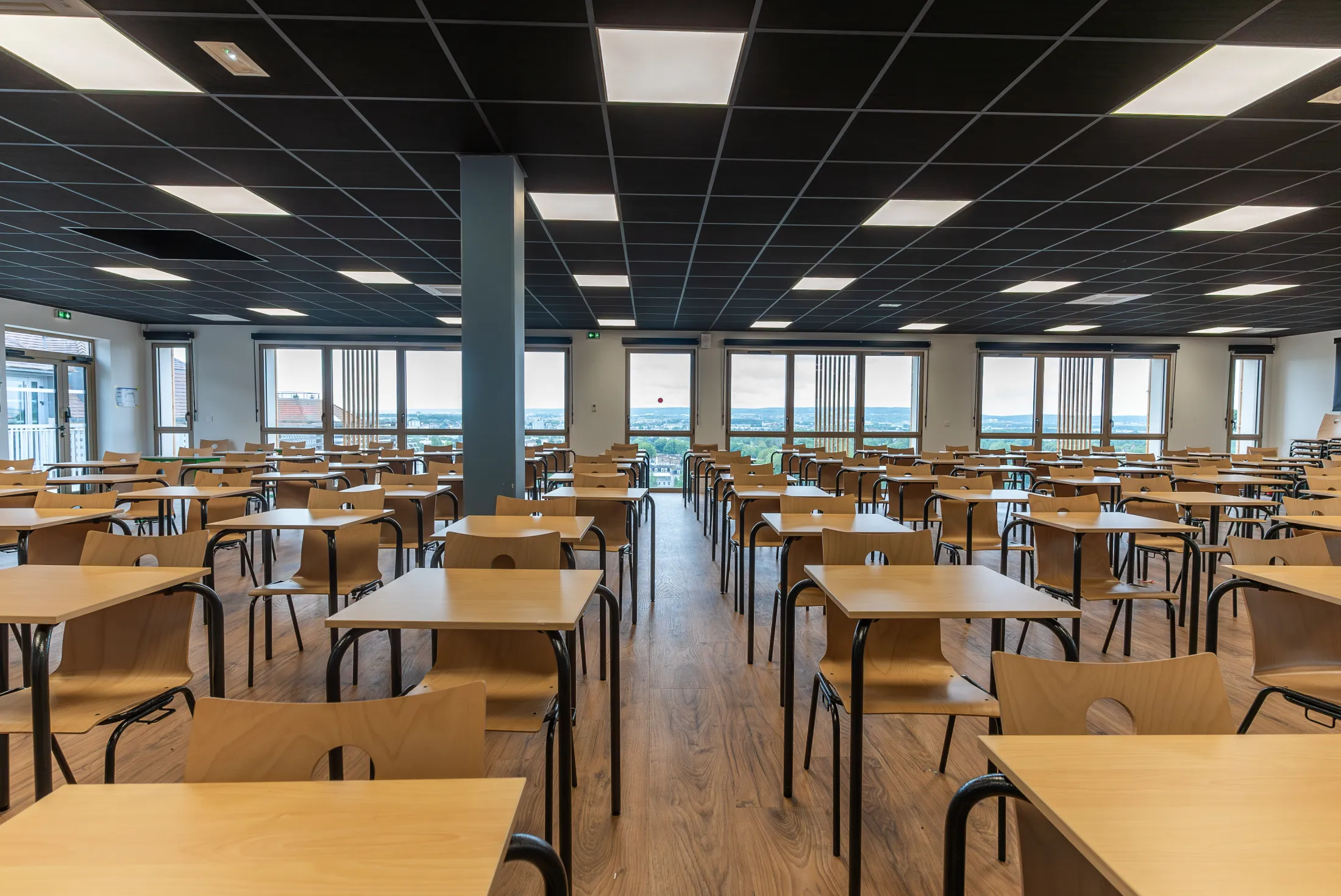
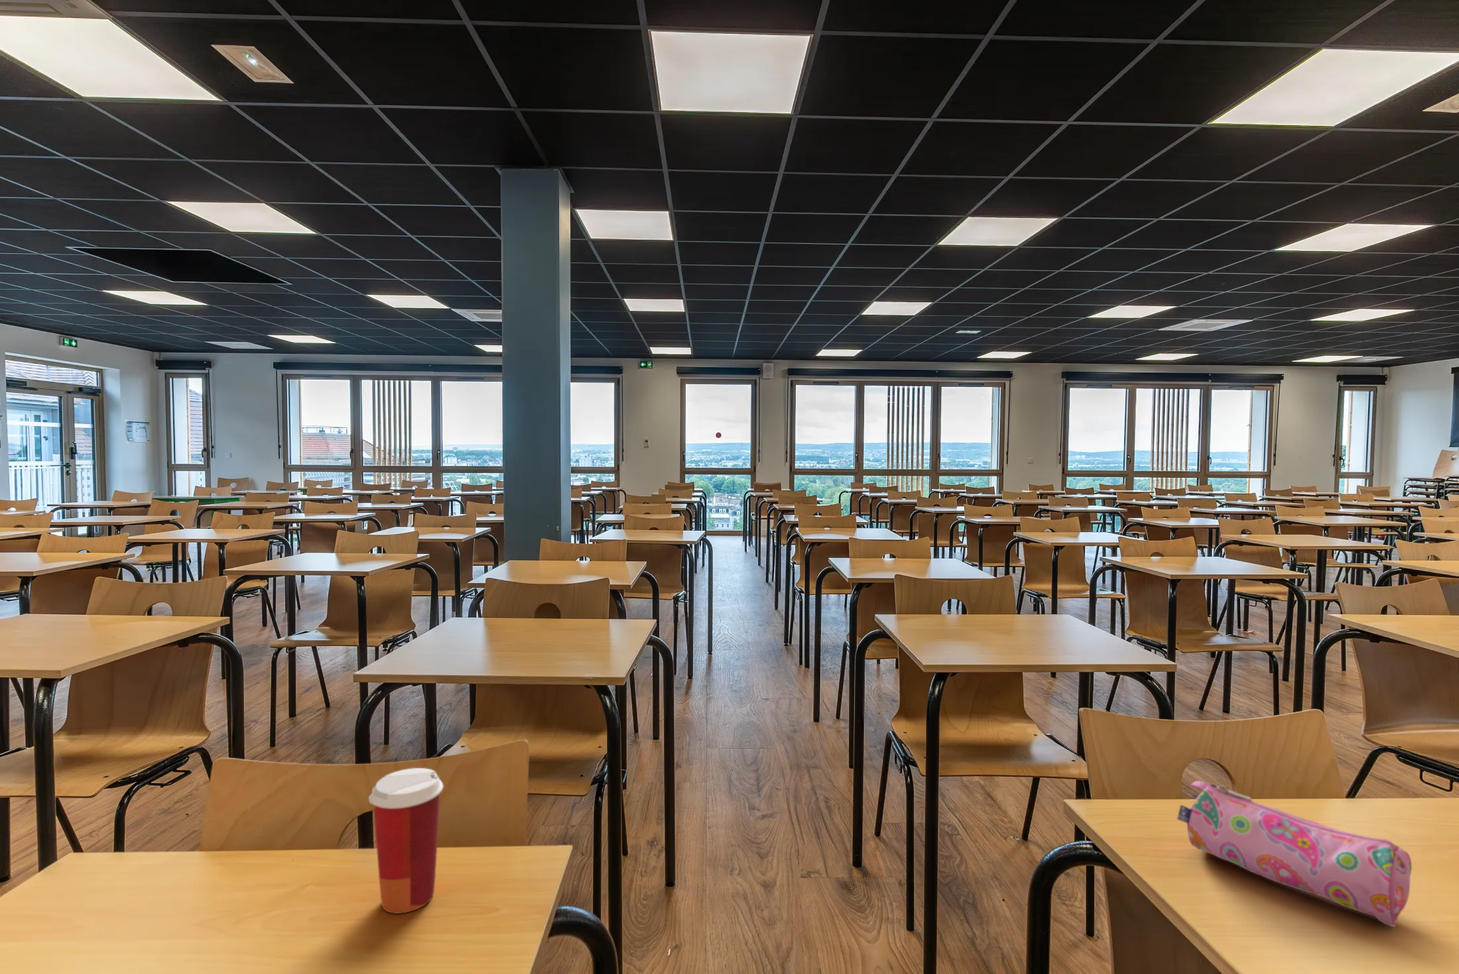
+ pencil case [1176,781,1412,928]
+ paper cup [368,767,444,914]
